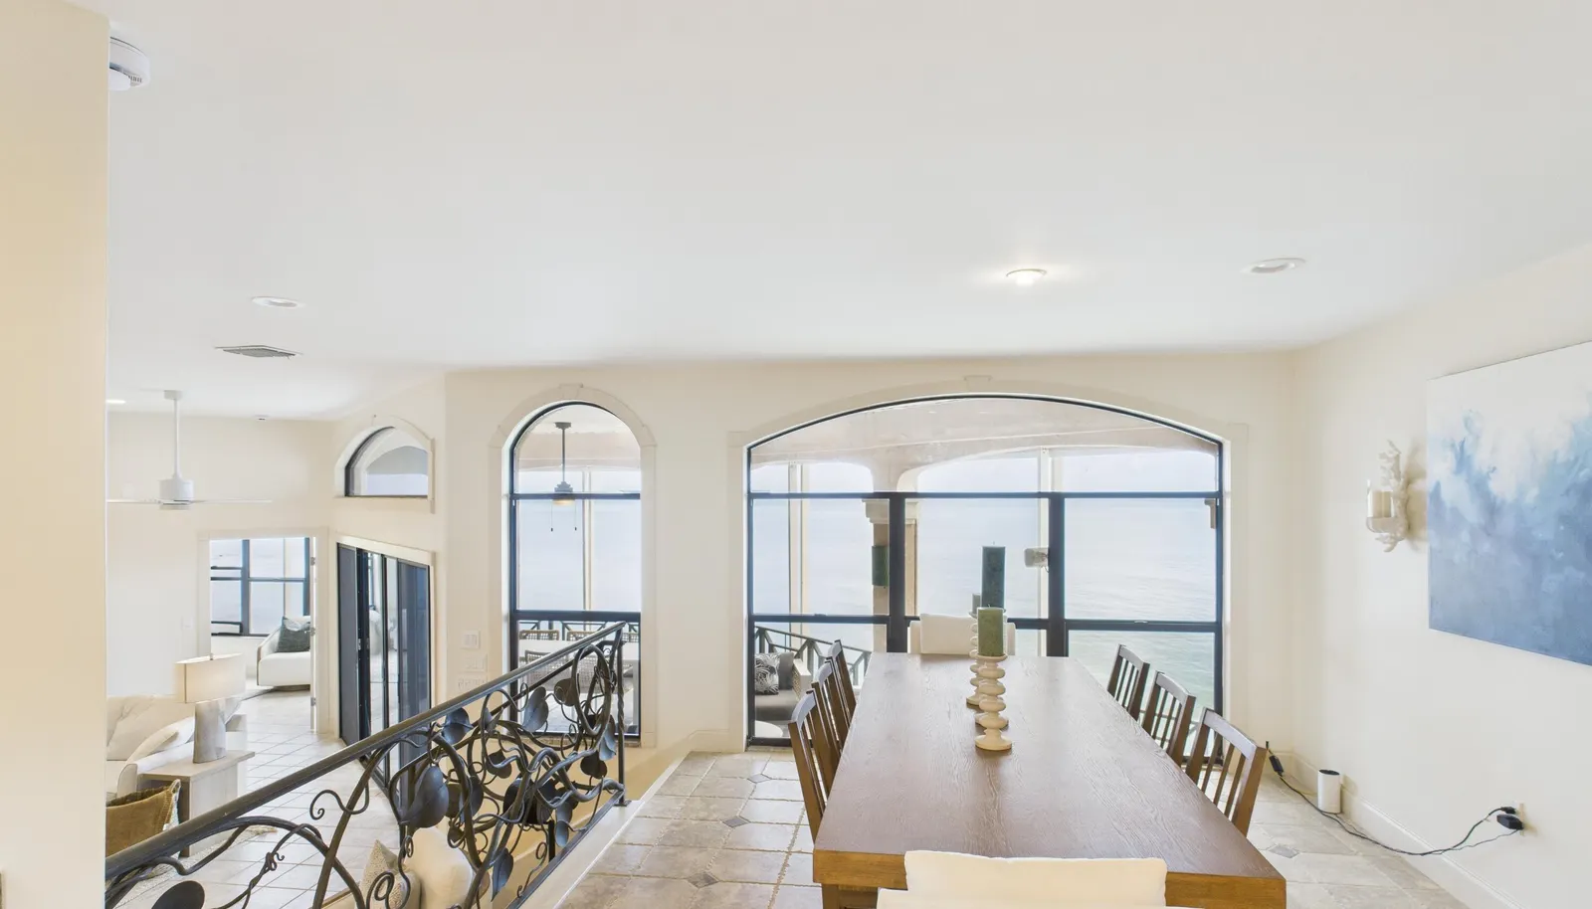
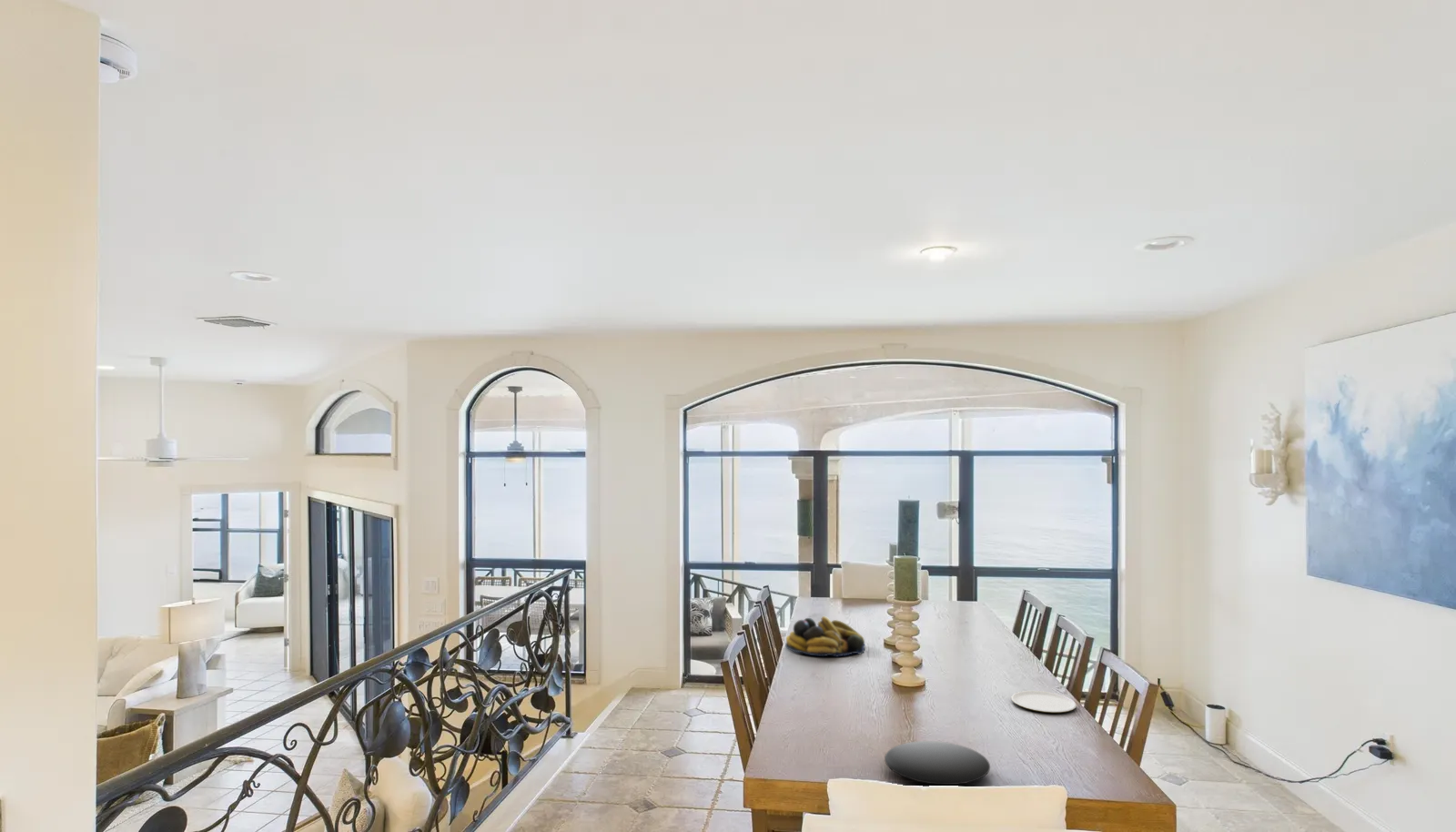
+ plate [1010,690,1077,714]
+ fruit bowl [784,615,866,658]
+ plate [884,740,991,786]
